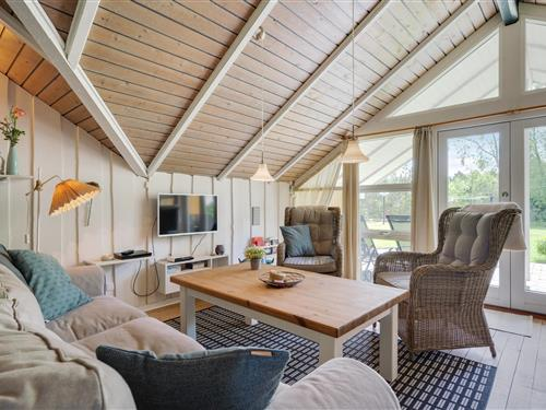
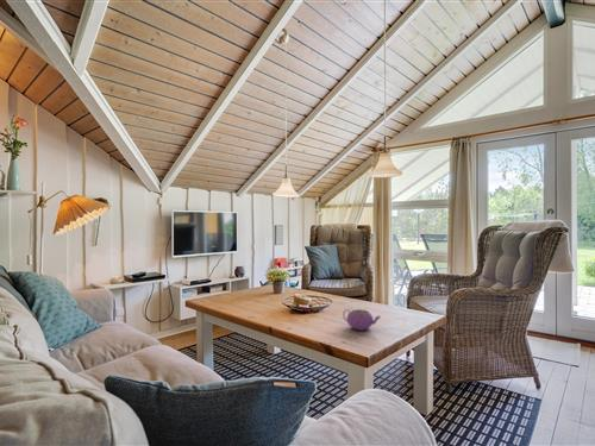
+ teapot [342,308,382,332]
